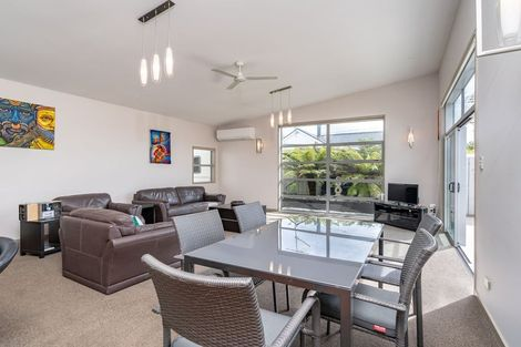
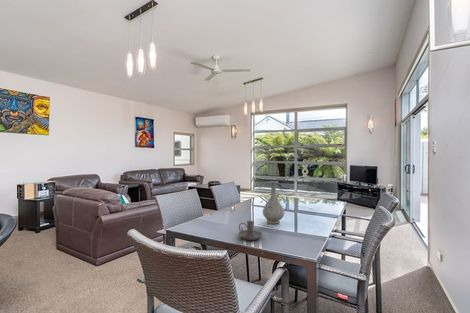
+ candle holder [237,220,264,241]
+ vase [262,180,286,225]
